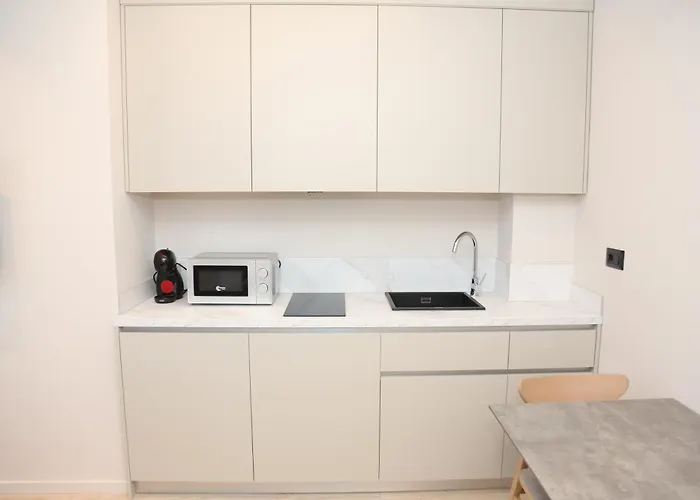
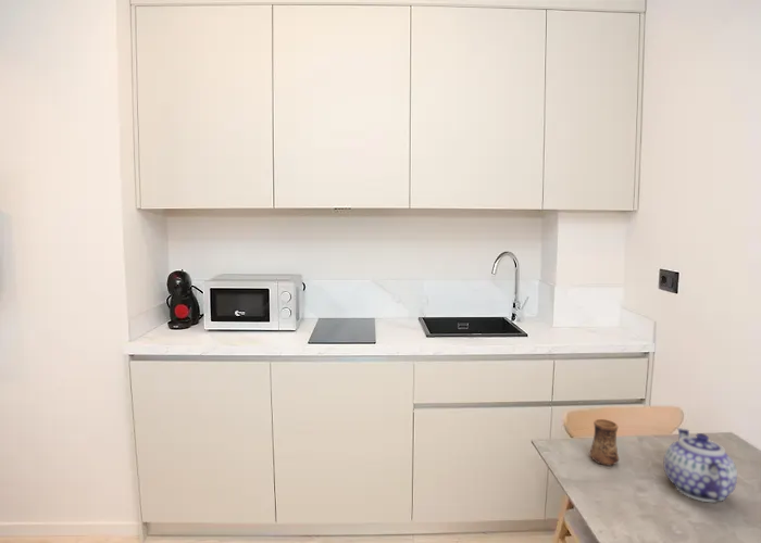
+ cup [588,418,620,467]
+ teapot [663,427,738,503]
